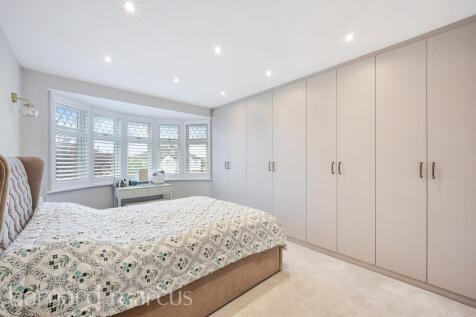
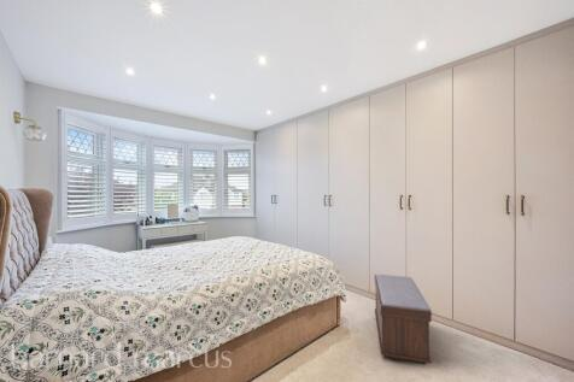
+ bench [374,274,433,365]
